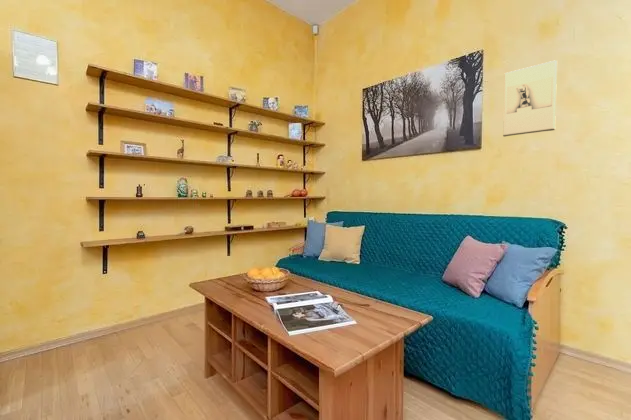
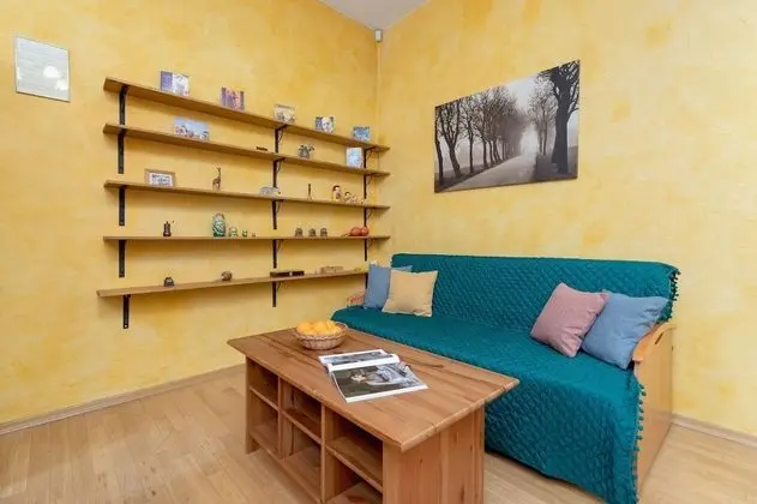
- wall sculpture [502,59,558,138]
